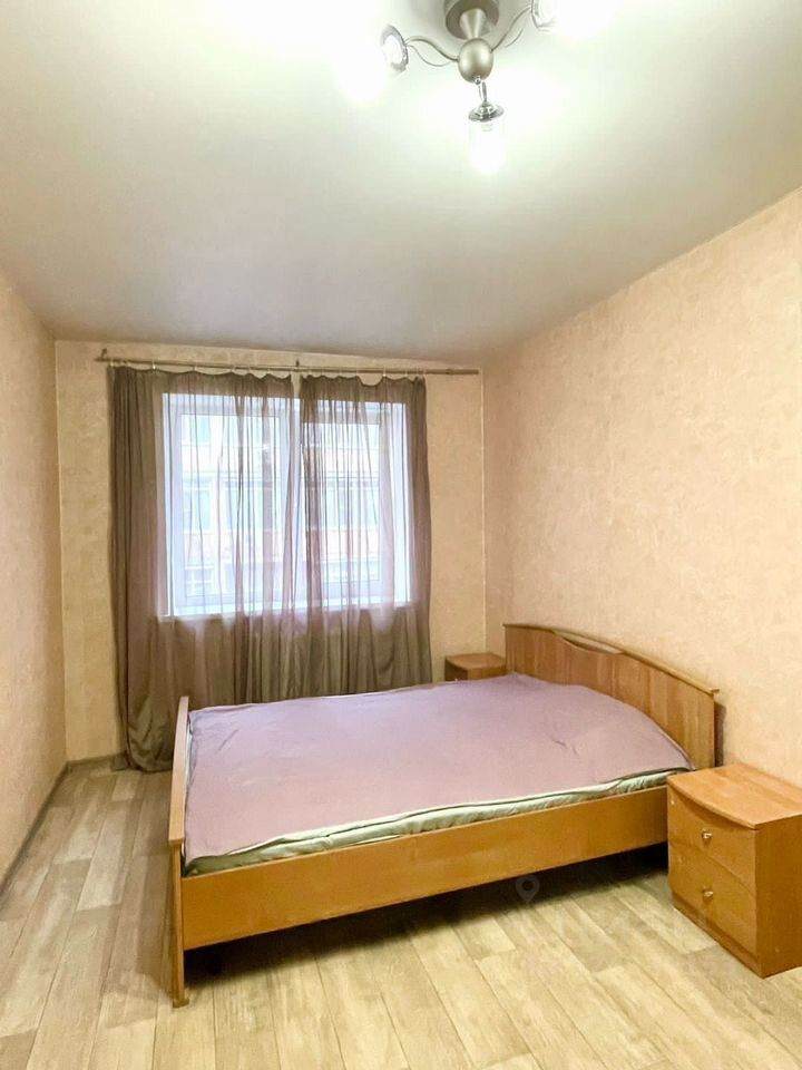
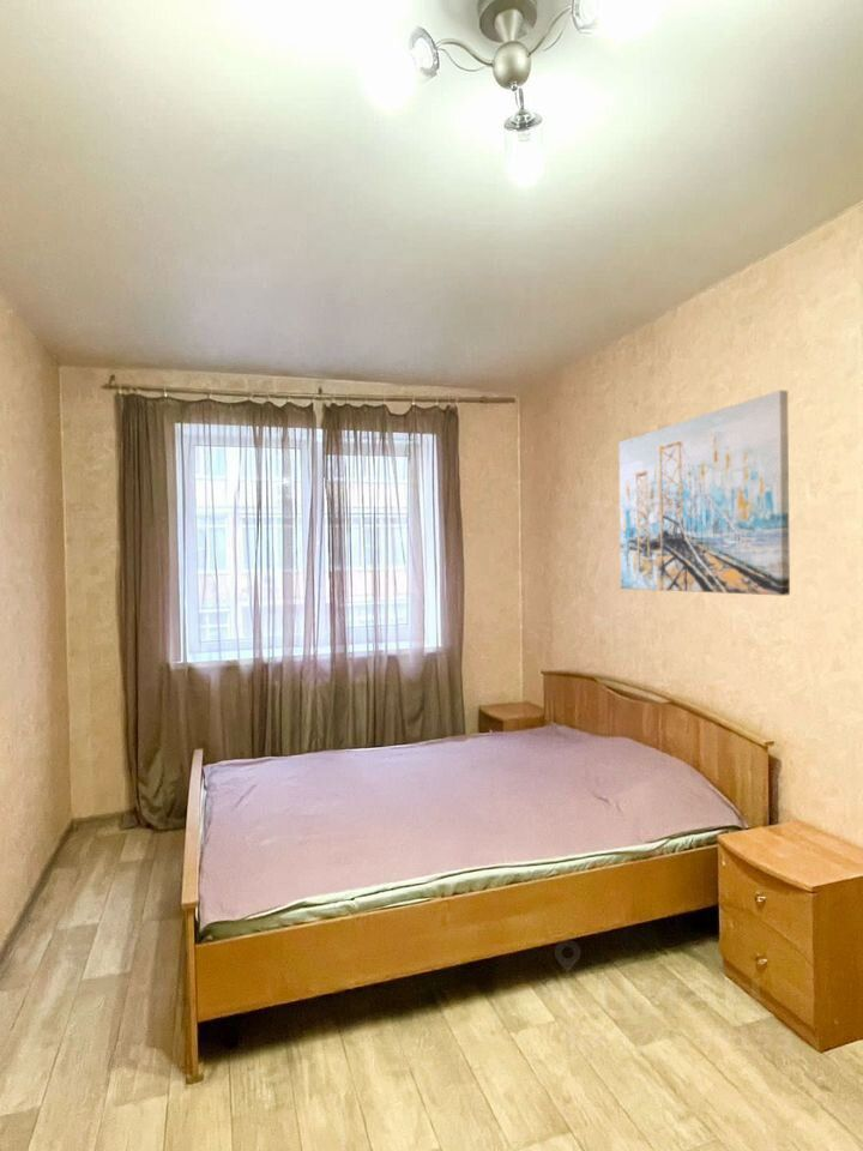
+ wall art [617,388,791,597]
